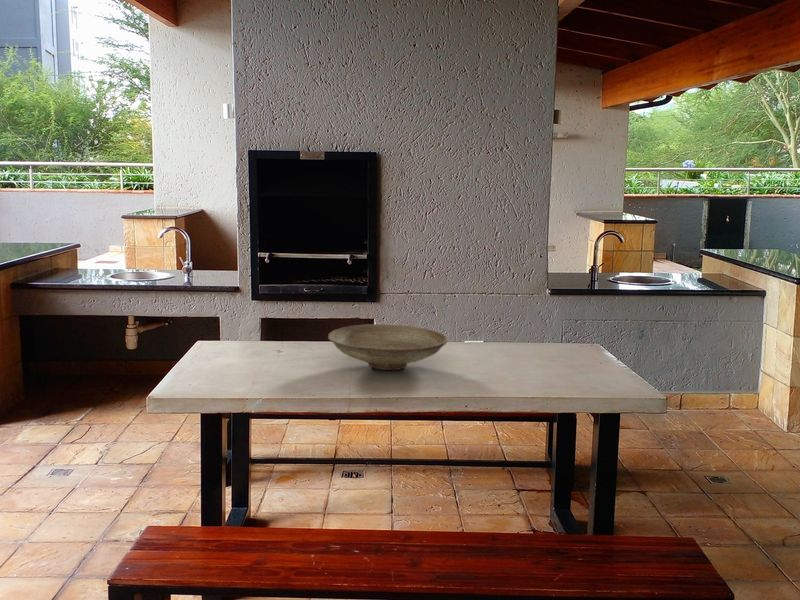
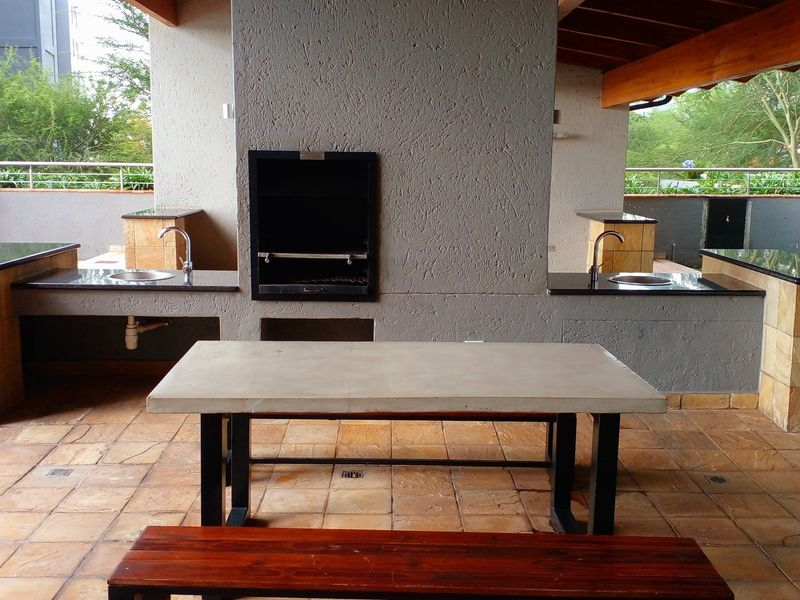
- decorative bowl [327,323,448,371]
